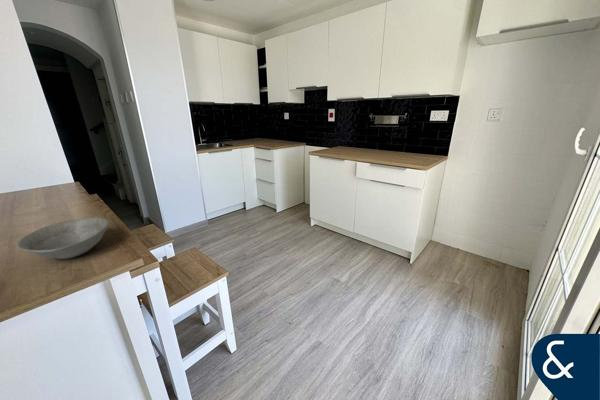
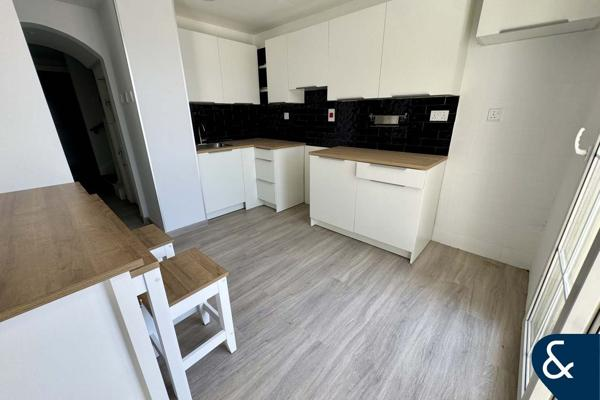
- bowl [16,216,110,260]
